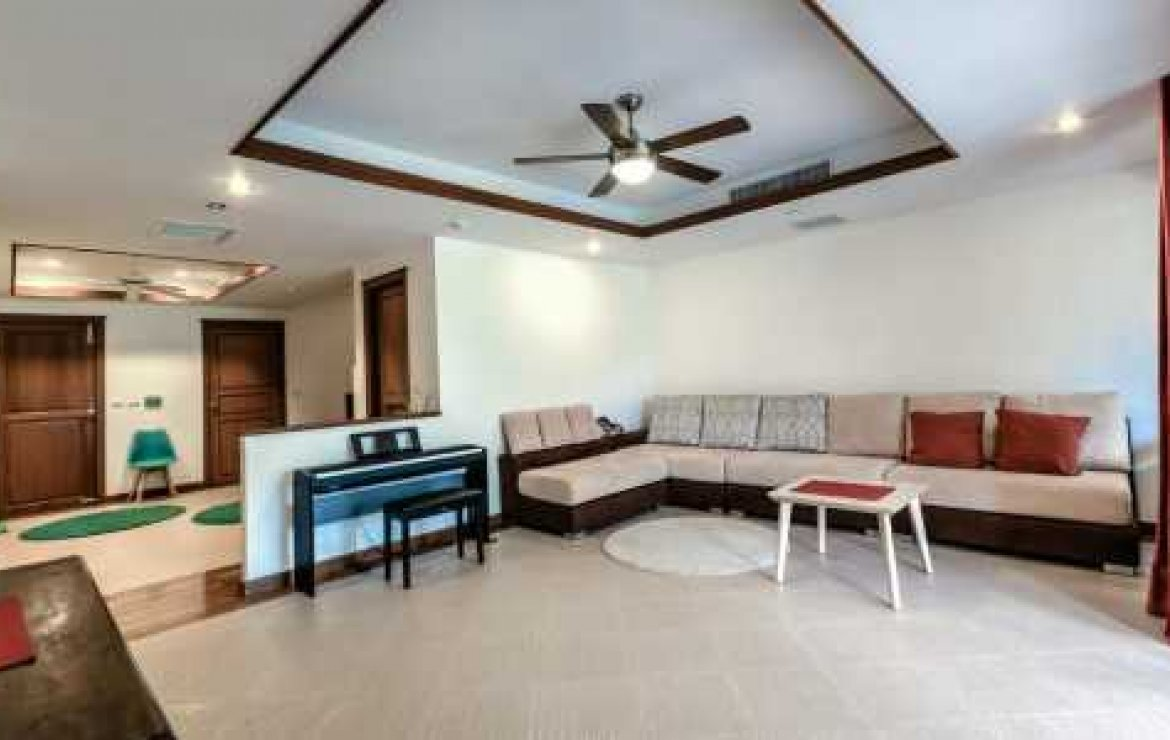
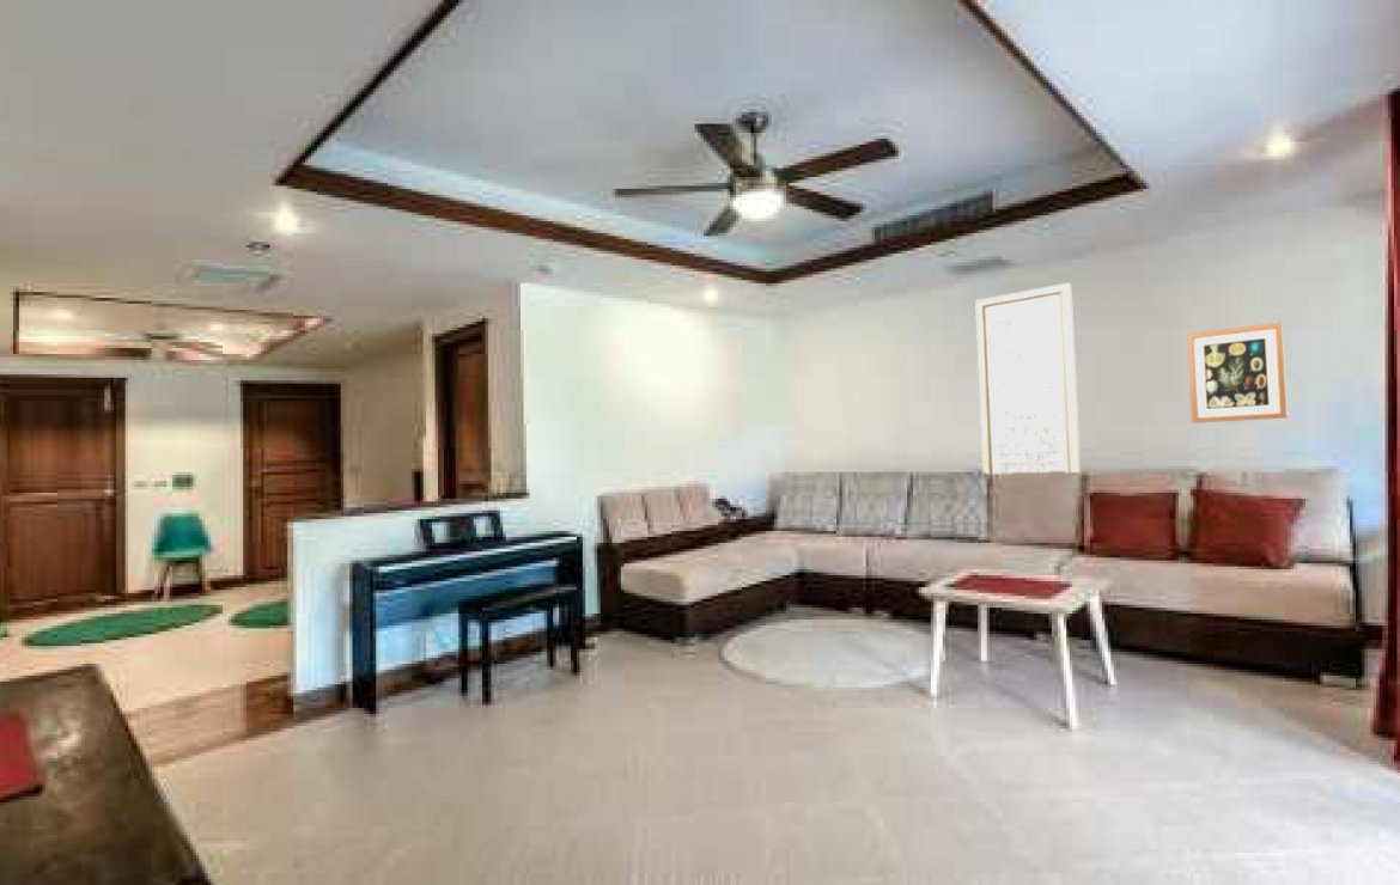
+ wall art [974,281,1082,475]
+ wall art [1186,322,1289,423]
